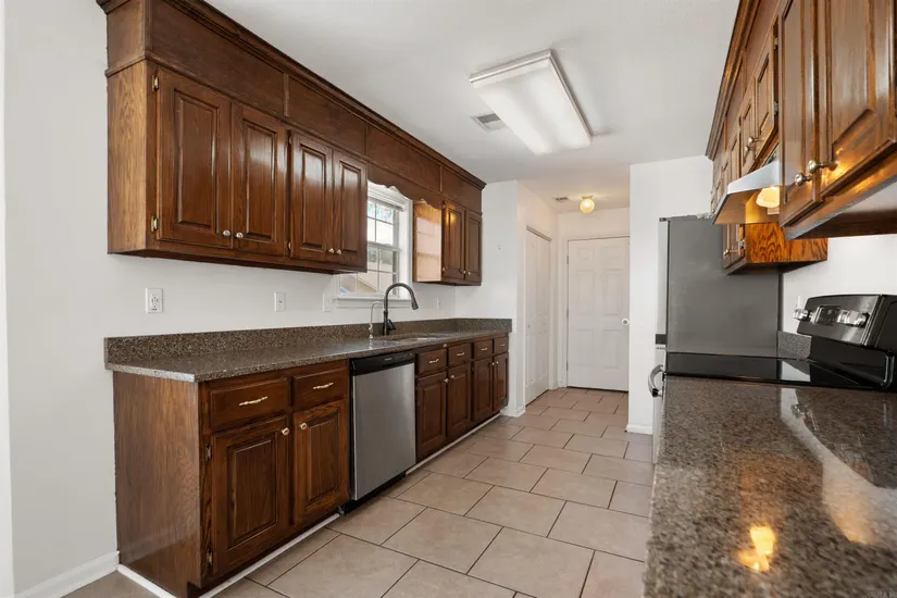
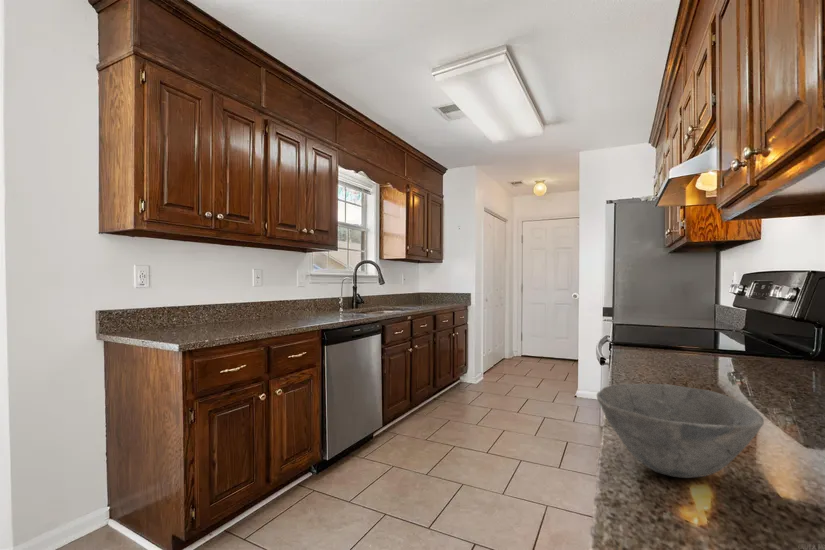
+ bowl [596,383,765,479]
